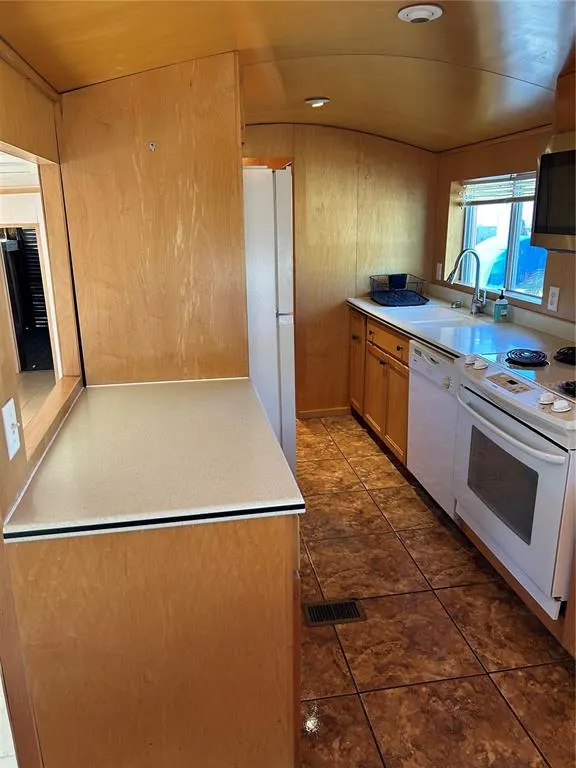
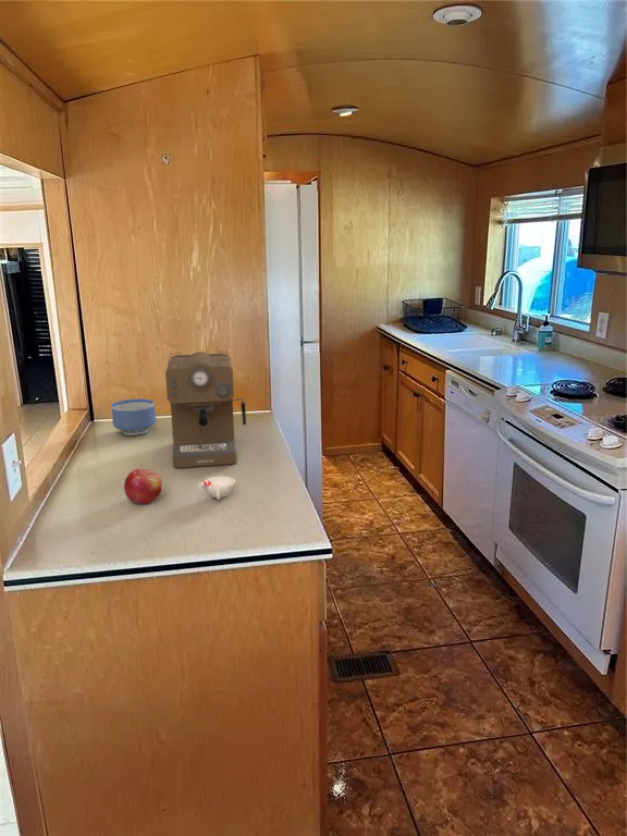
+ cup [197,476,236,501]
+ bowl [111,398,157,437]
+ fruit [123,467,162,505]
+ coffee maker [164,351,247,468]
